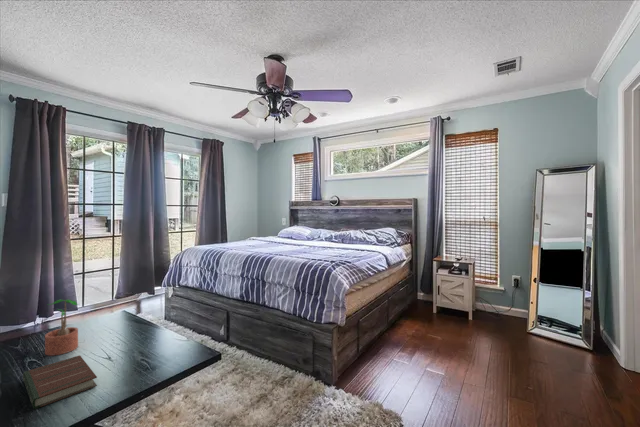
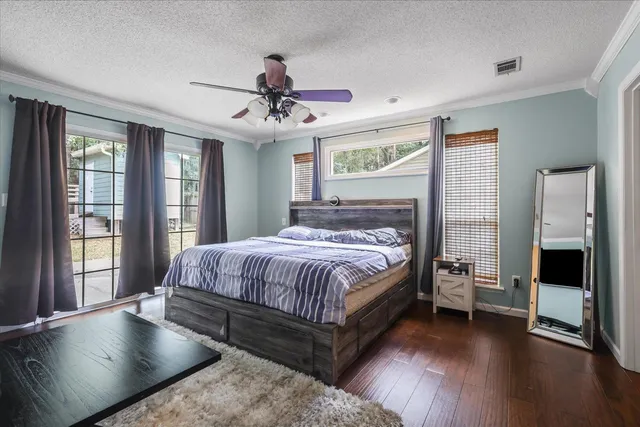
- potted plant [44,299,79,357]
- book [22,354,98,410]
